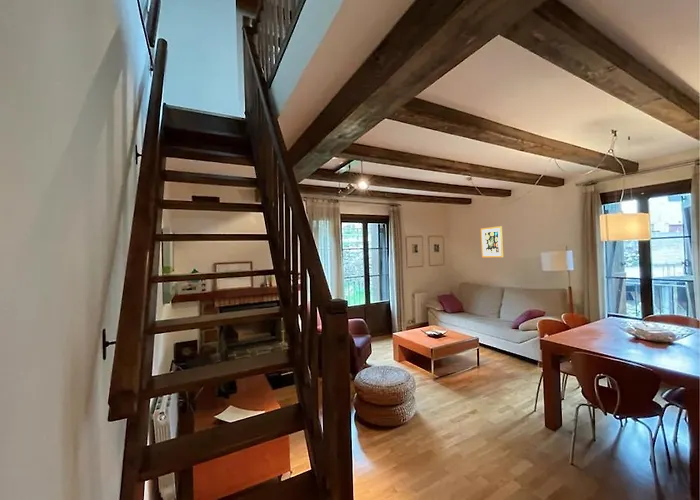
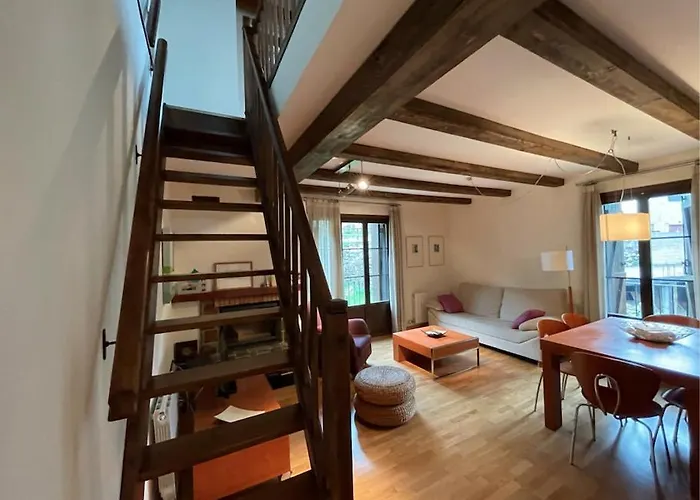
- wall art [480,225,504,258]
